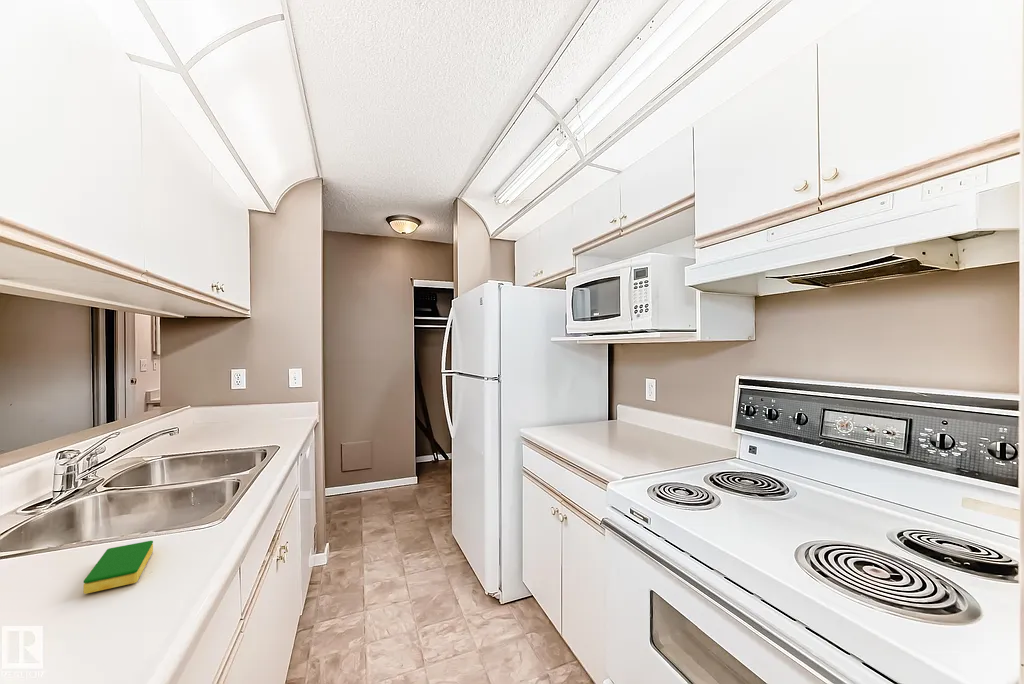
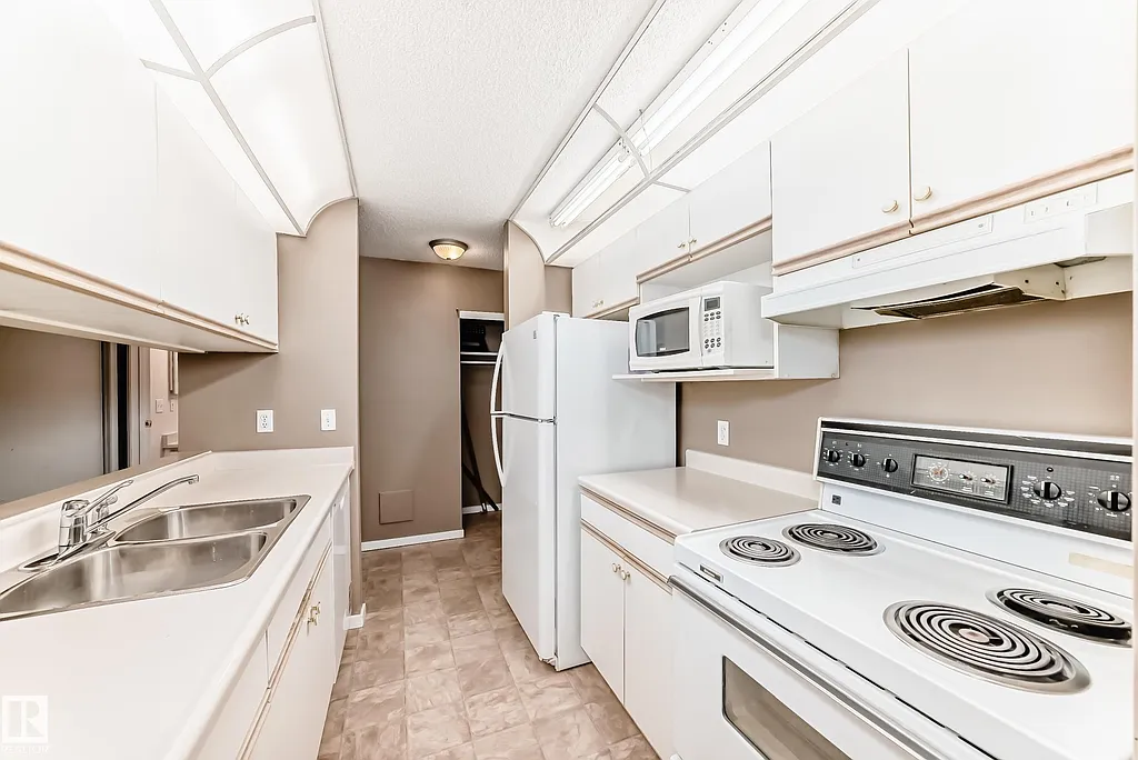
- dish sponge [83,540,154,595]
